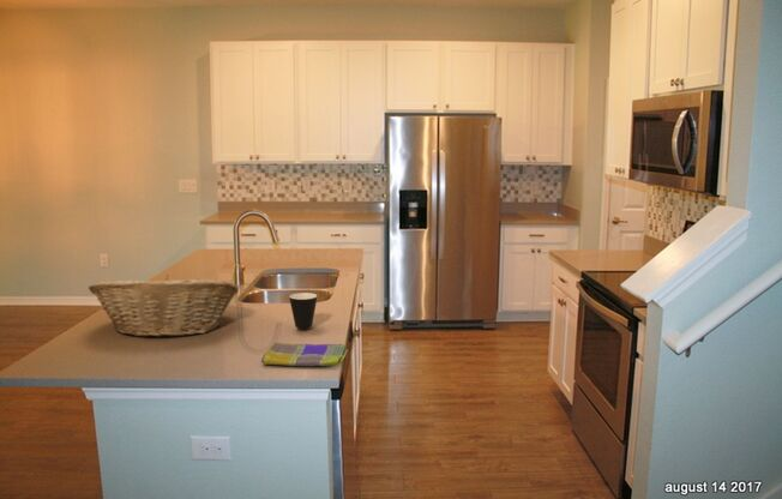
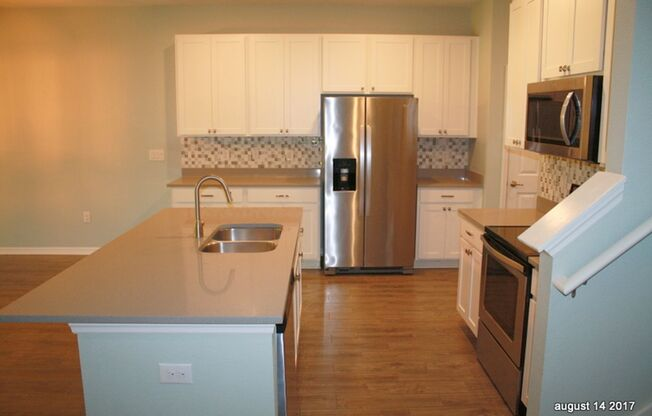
- fruit basket [88,273,240,338]
- mug [288,291,318,331]
- dish towel [260,341,349,367]
